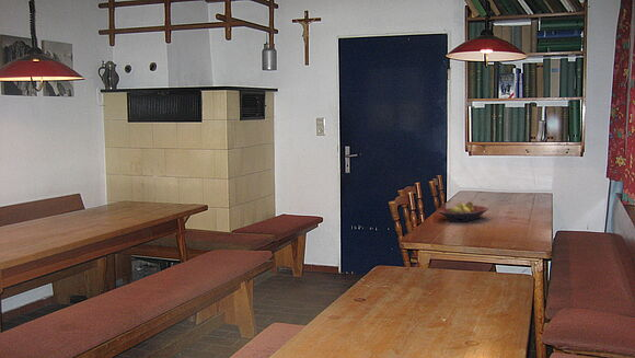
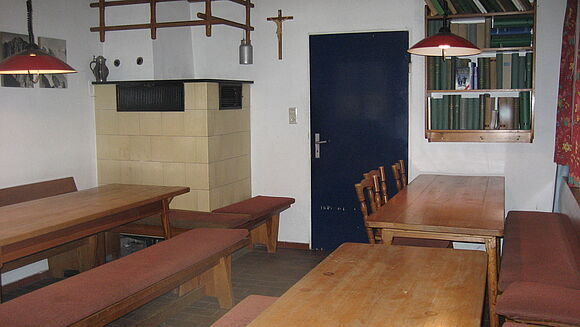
- fruit bowl [438,200,489,223]
